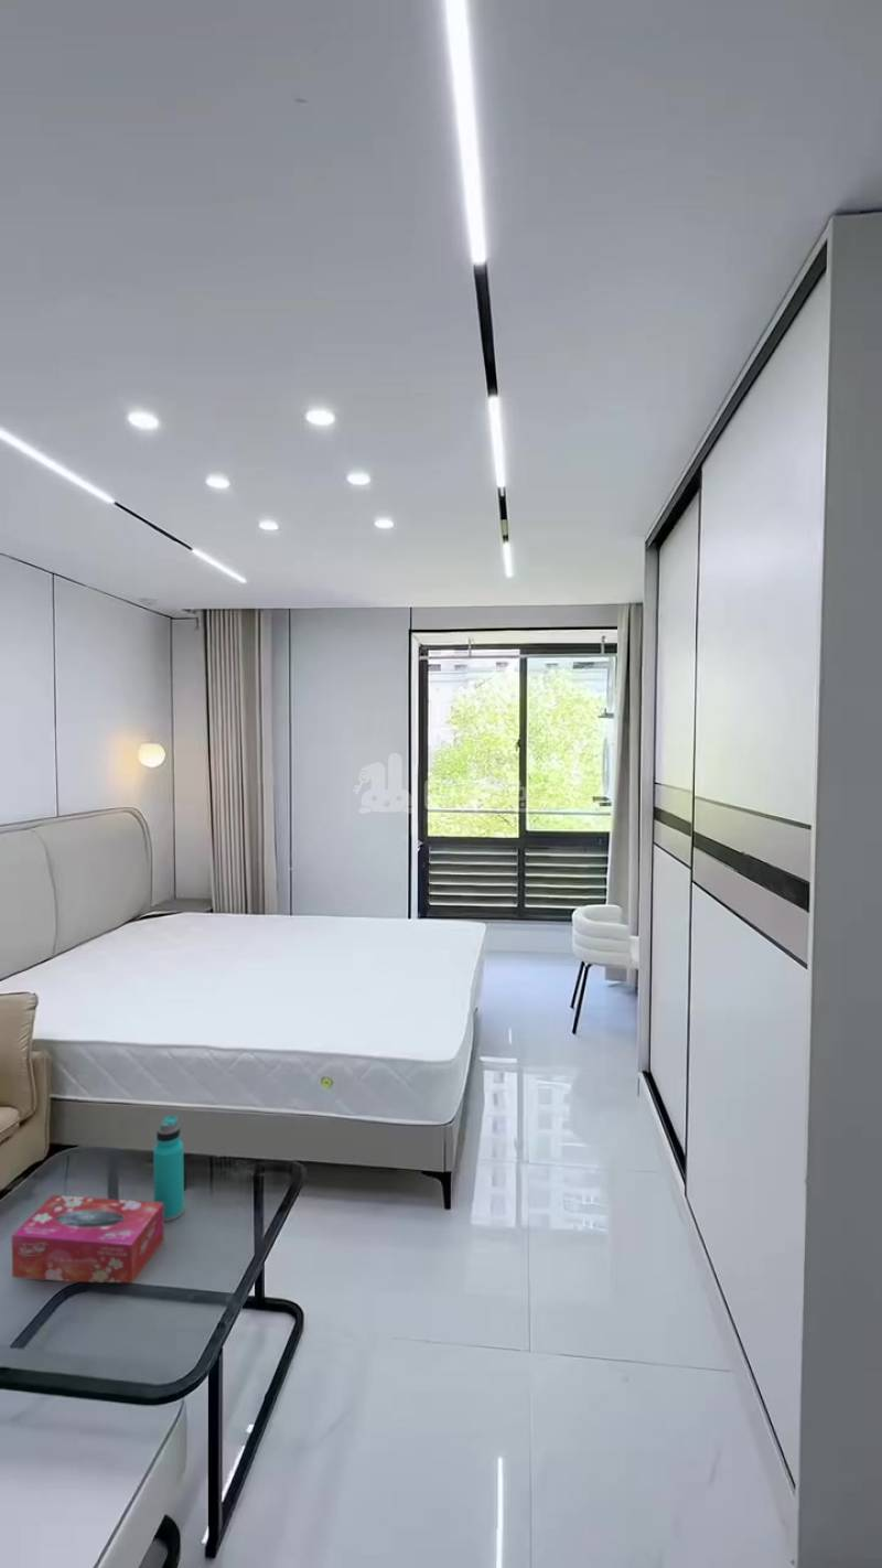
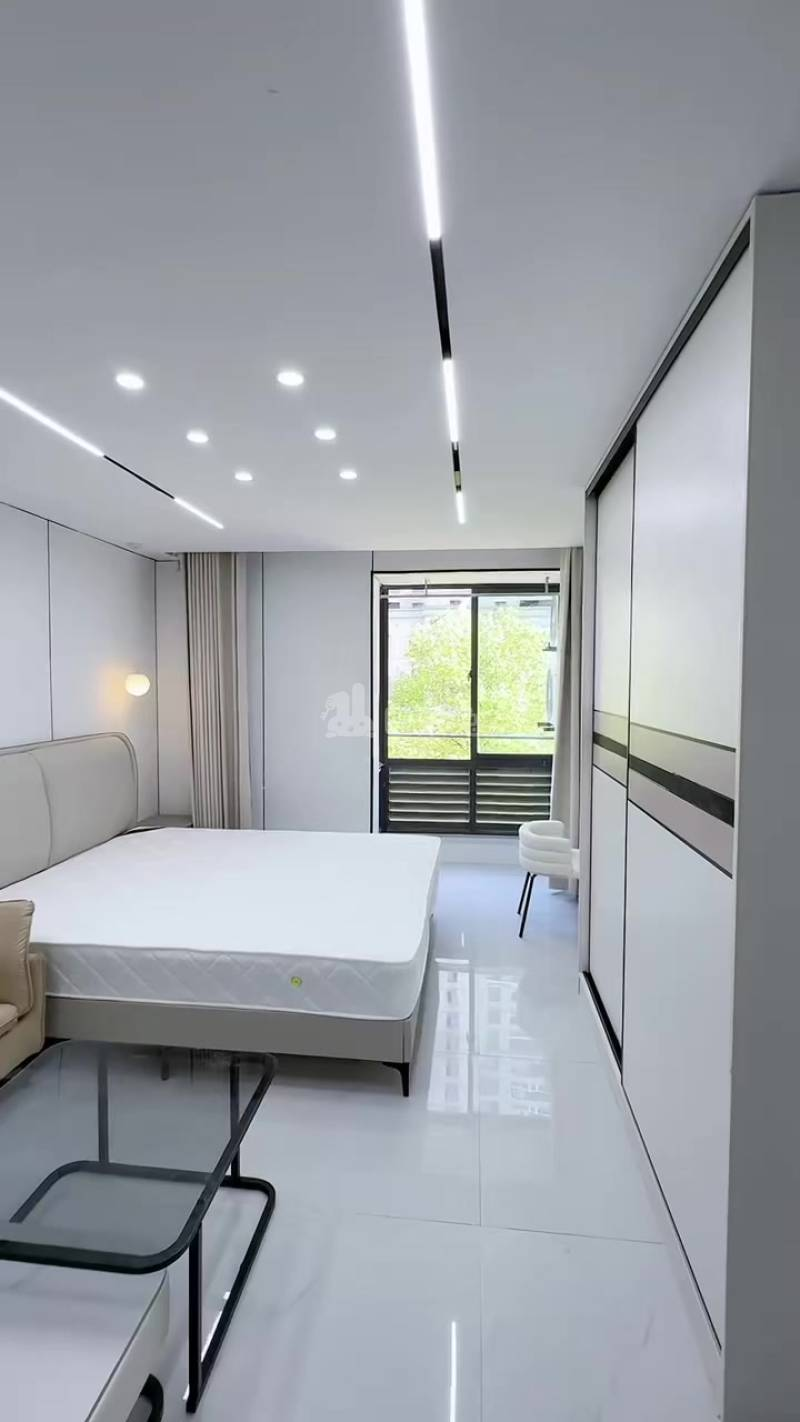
- tissue box [11,1194,165,1284]
- water bottle [152,1115,185,1223]
